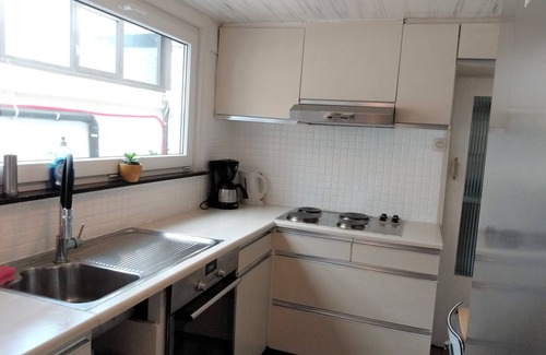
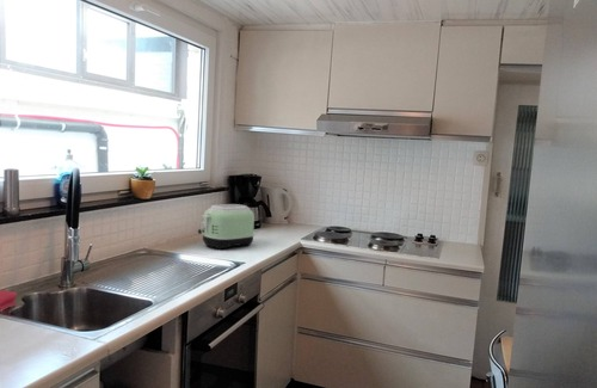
+ toaster [197,203,256,250]
